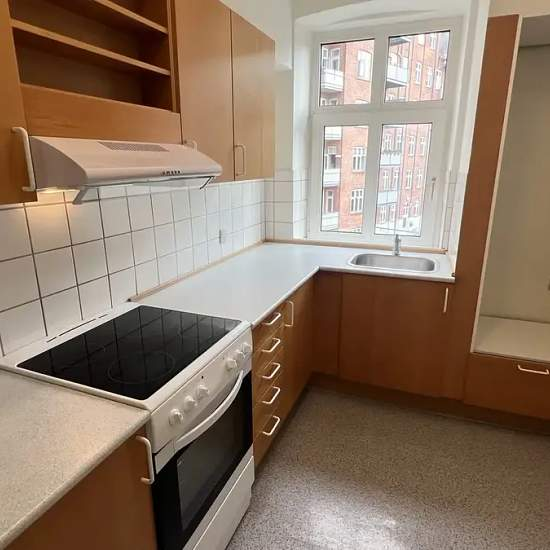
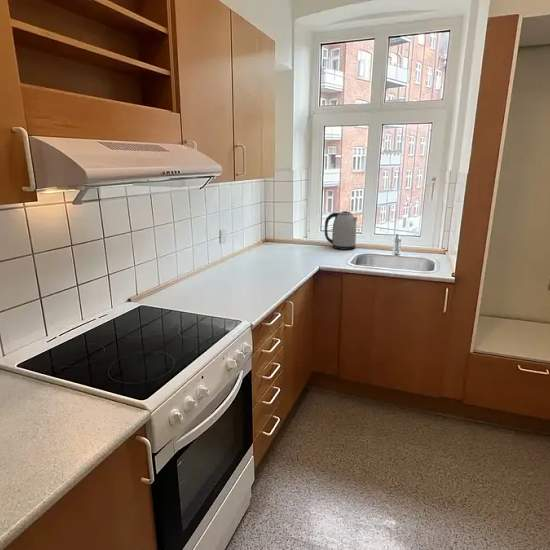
+ kettle [324,210,358,251]
